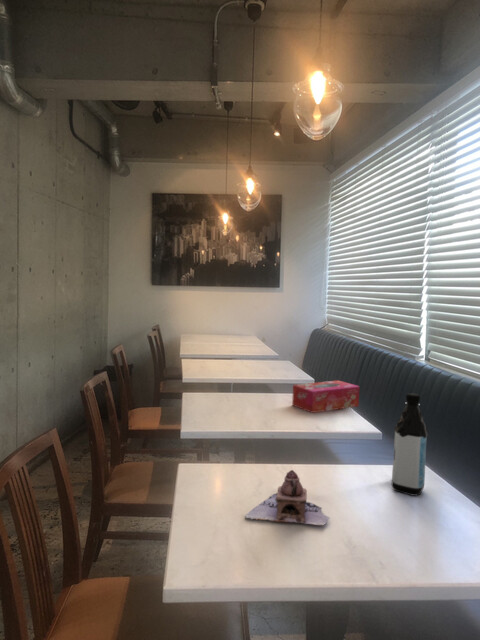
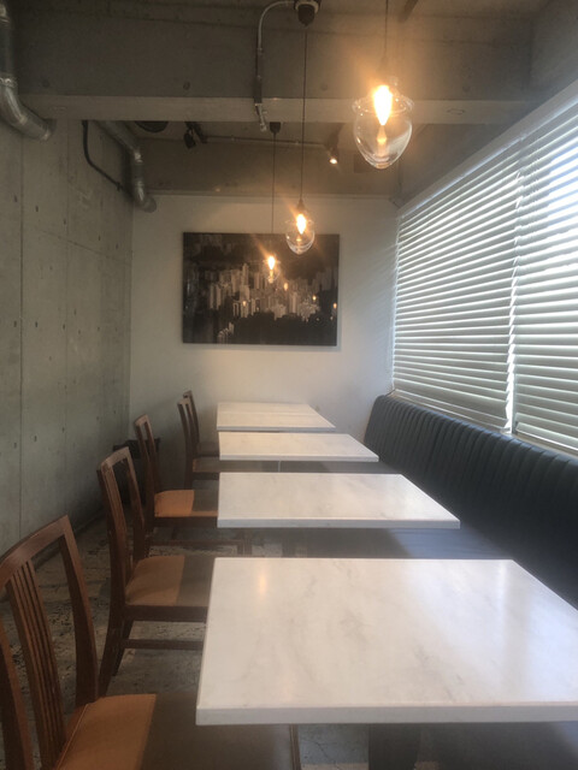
- water bottle [391,392,429,497]
- teapot [244,469,331,526]
- tissue box [291,379,361,414]
